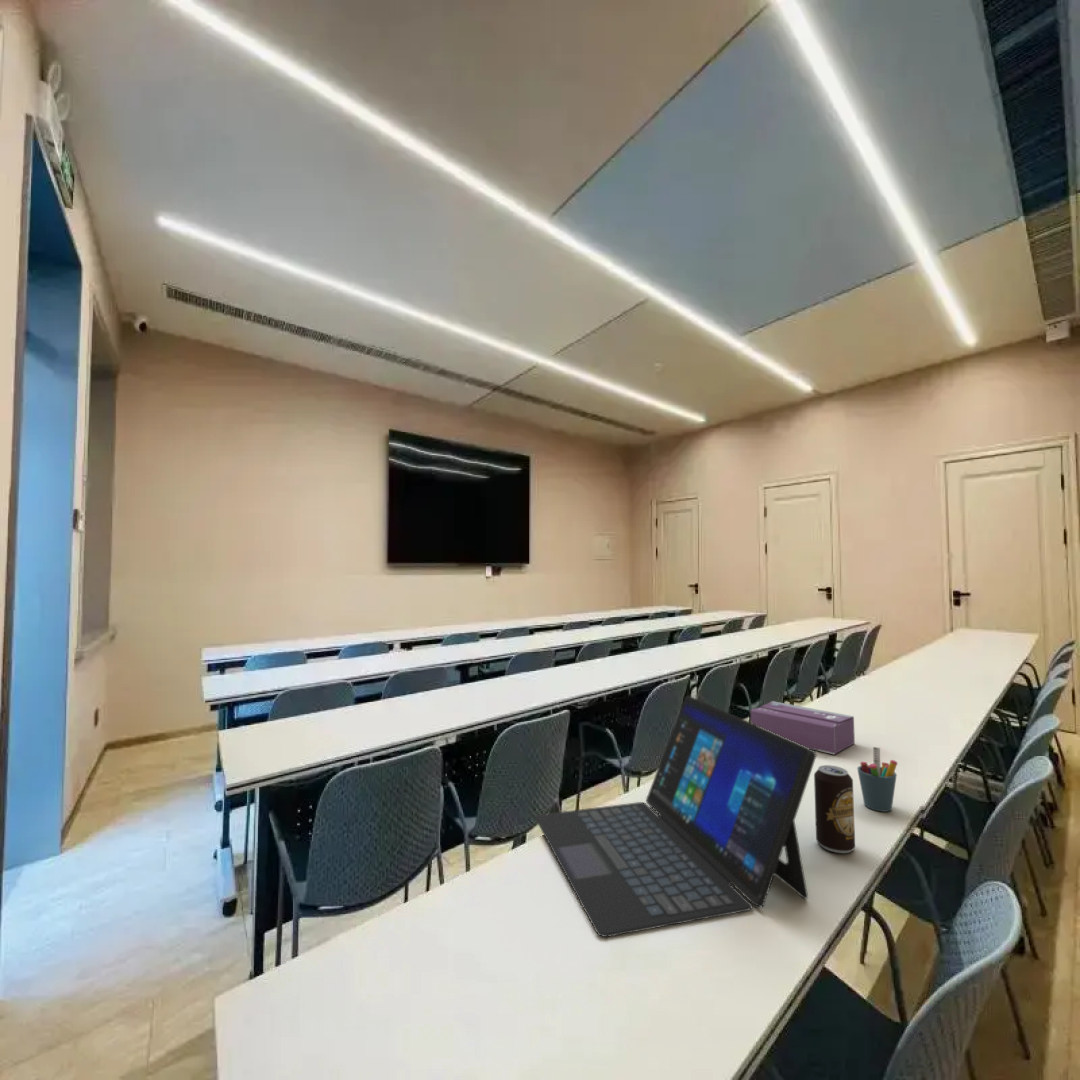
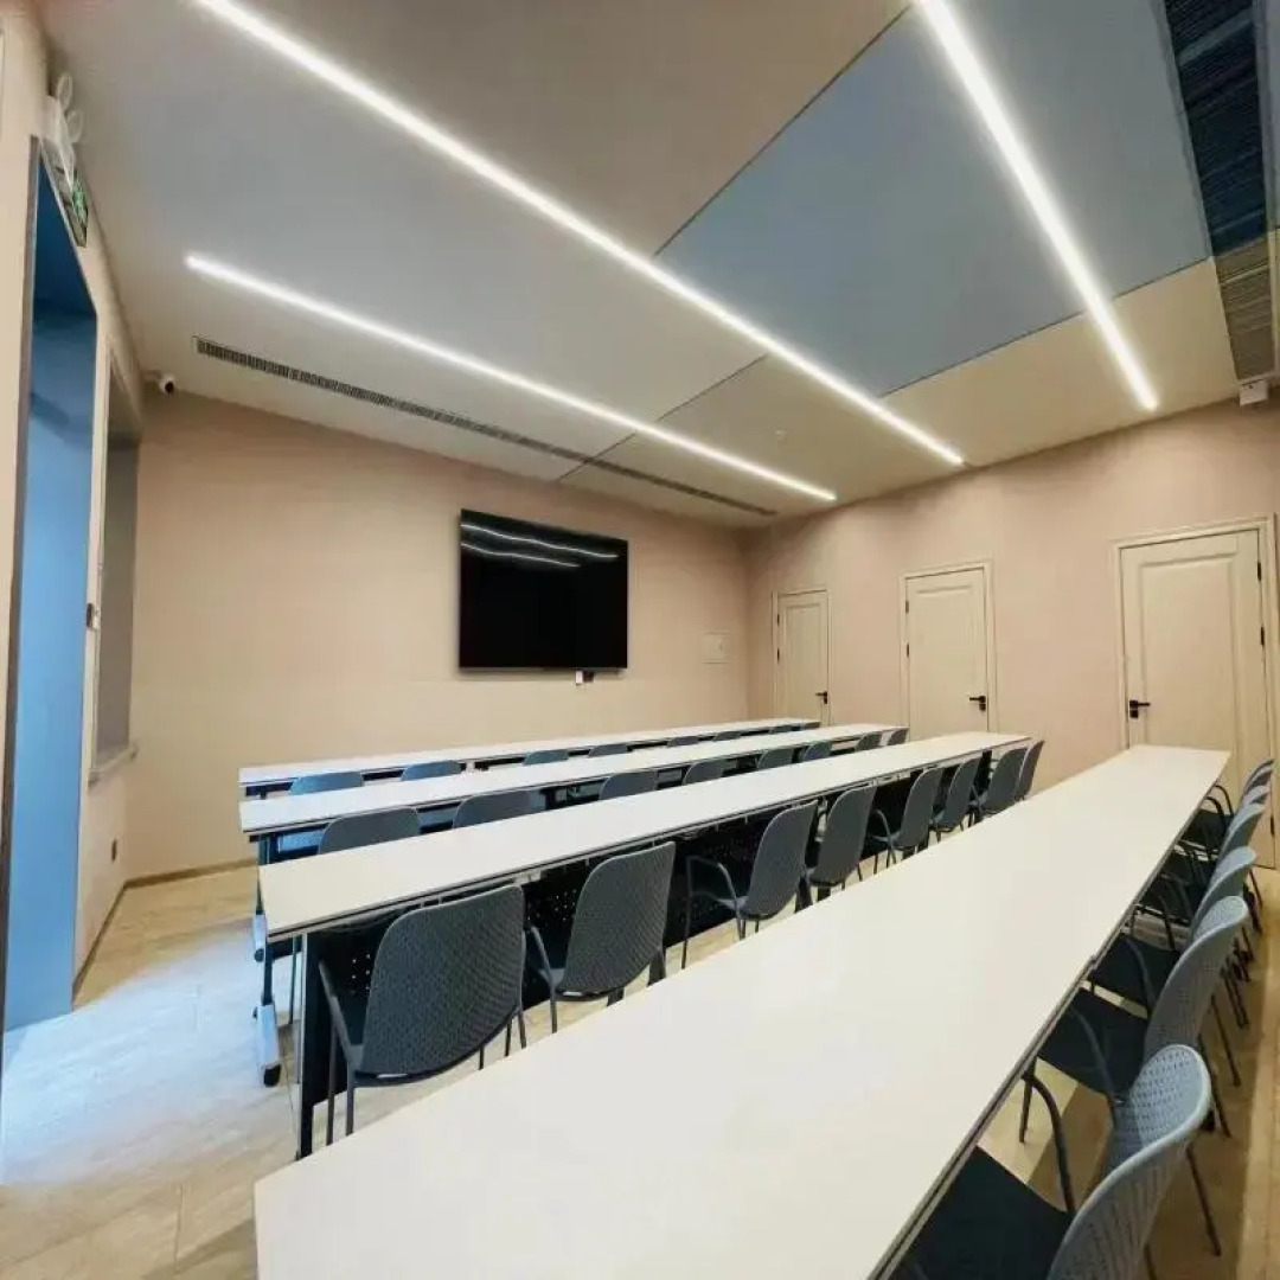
- pen holder [856,746,898,813]
- tissue box [750,700,856,755]
- beverage can [813,764,856,854]
- laptop [533,694,817,938]
